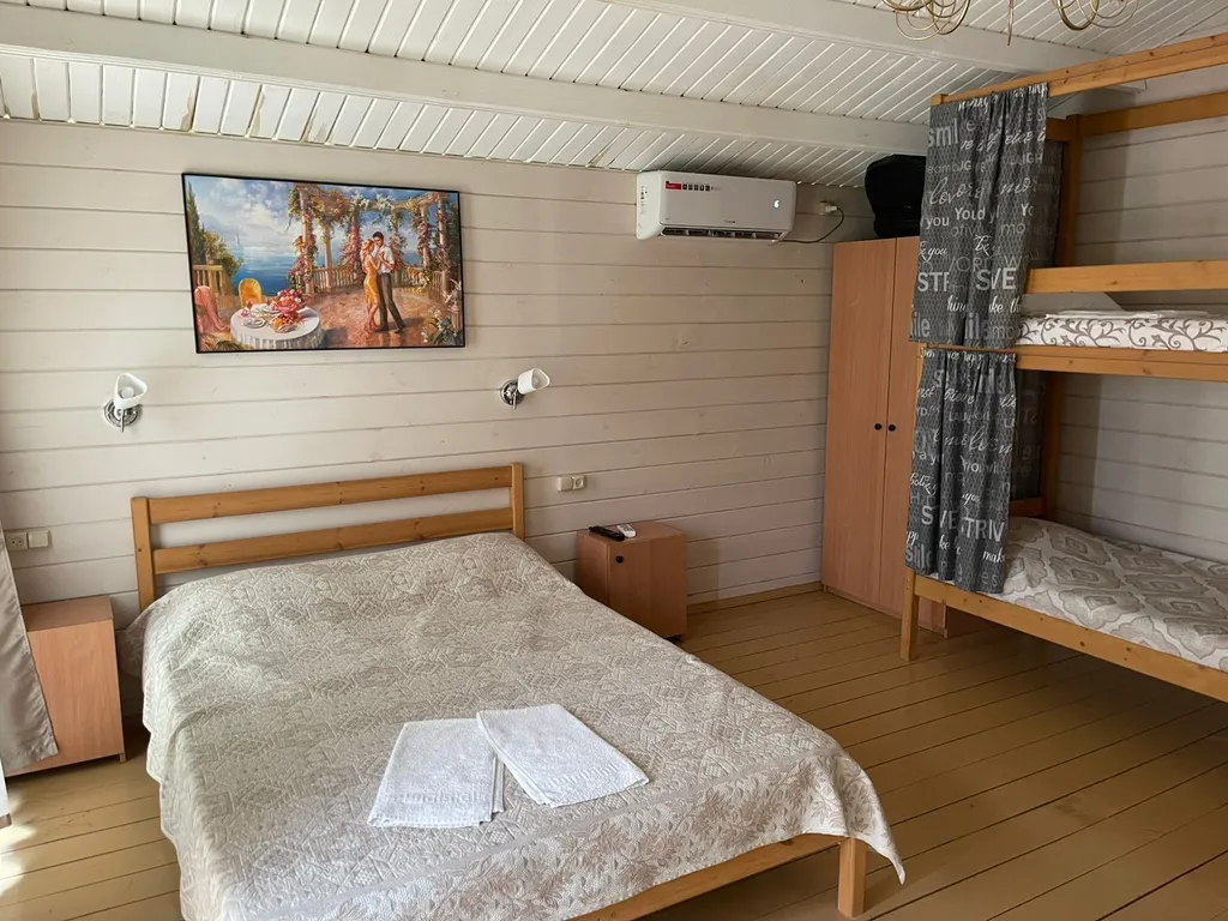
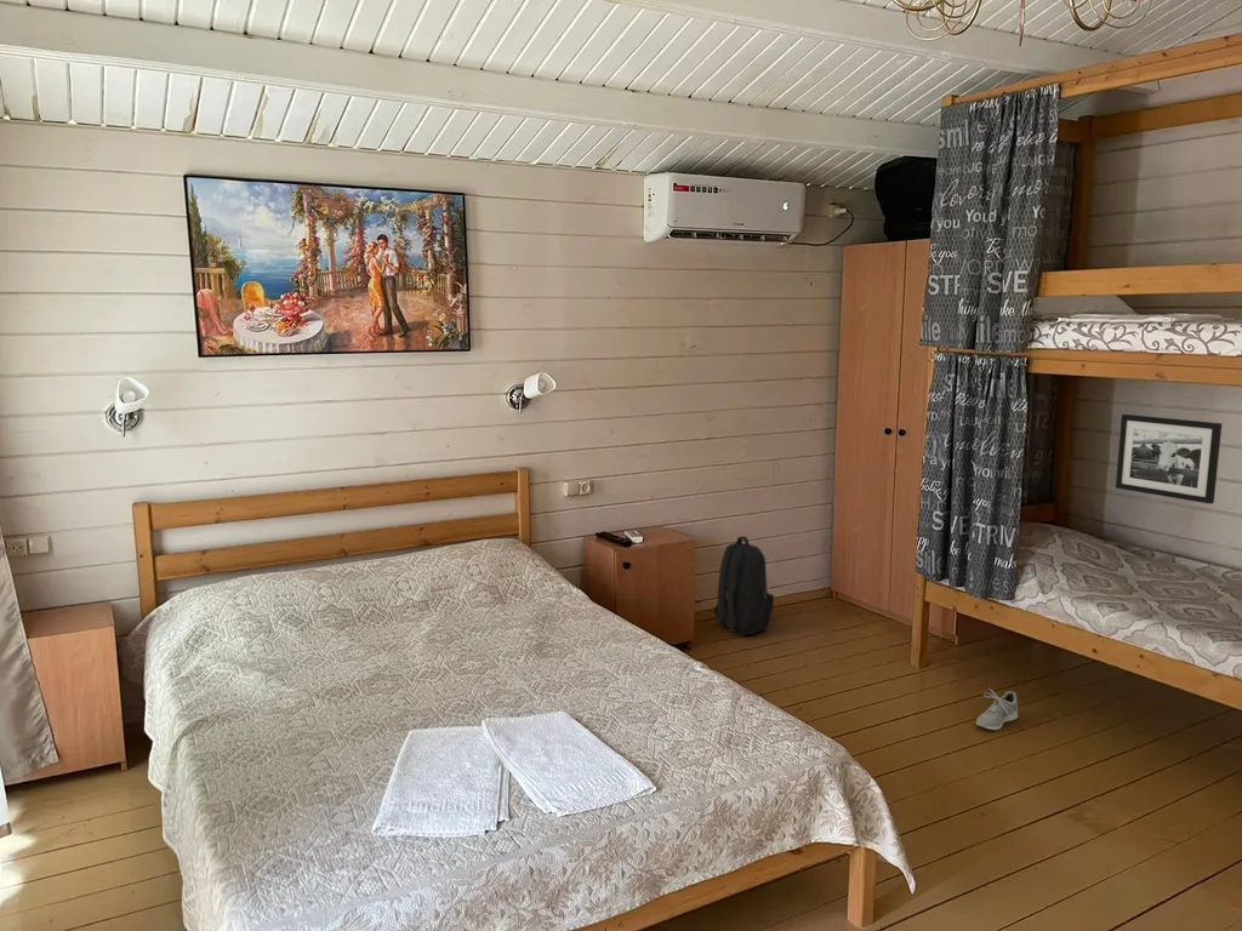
+ picture frame [1115,413,1223,506]
+ backpack [712,535,775,638]
+ shoe [975,689,1019,731]
